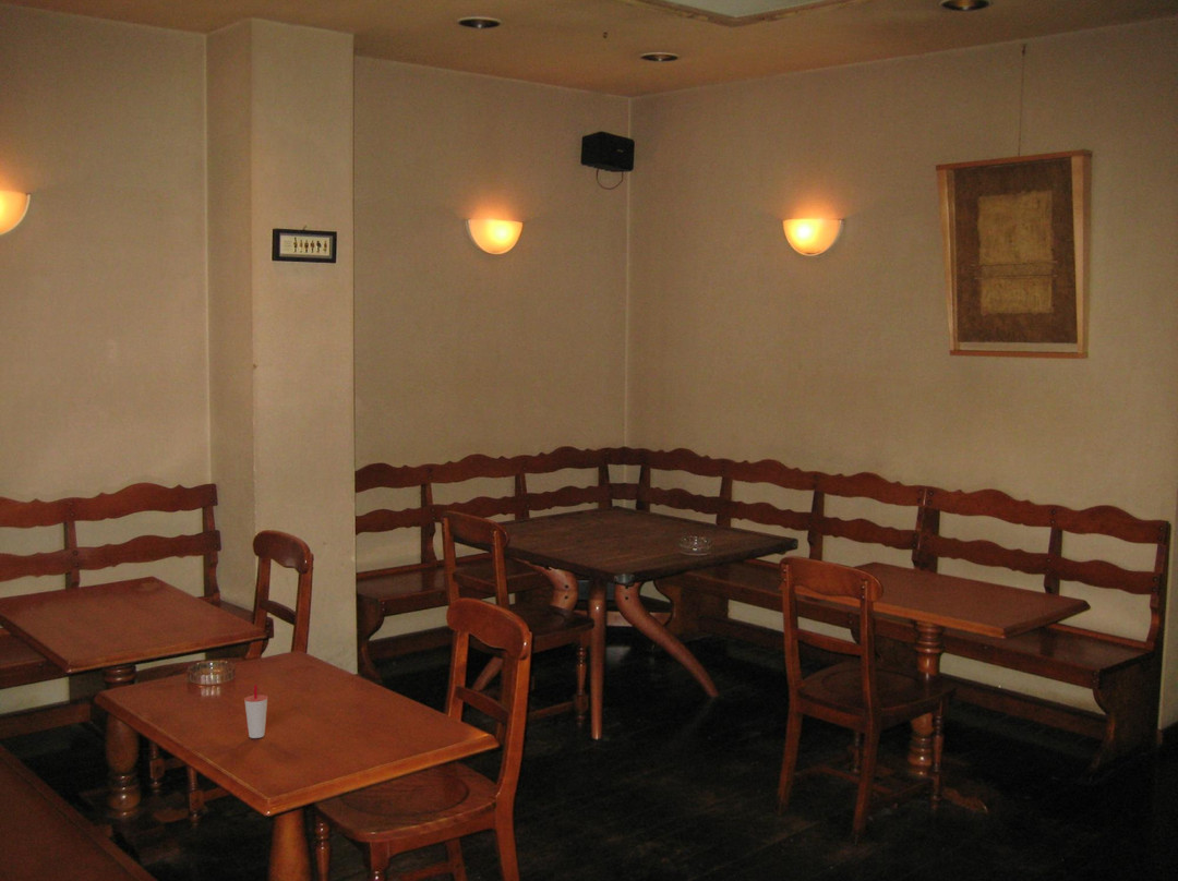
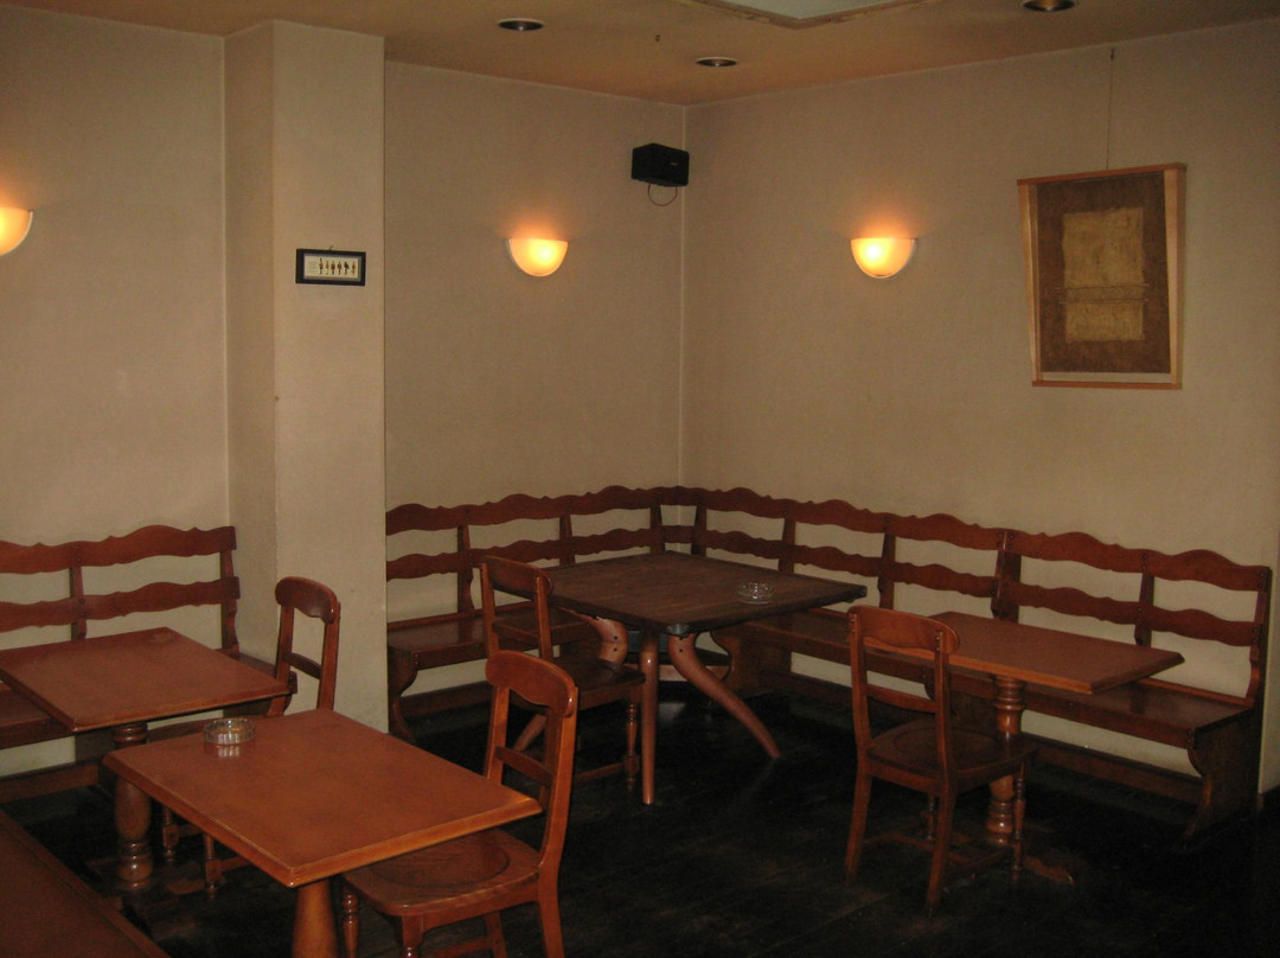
- cup [243,685,269,739]
